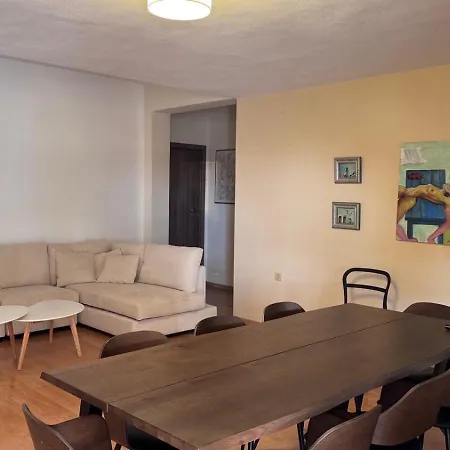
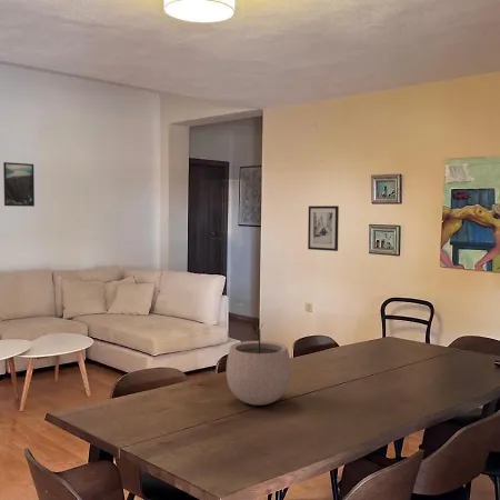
+ plant pot [226,321,292,407]
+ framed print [2,161,36,208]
+ wall art [307,204,340,252]
